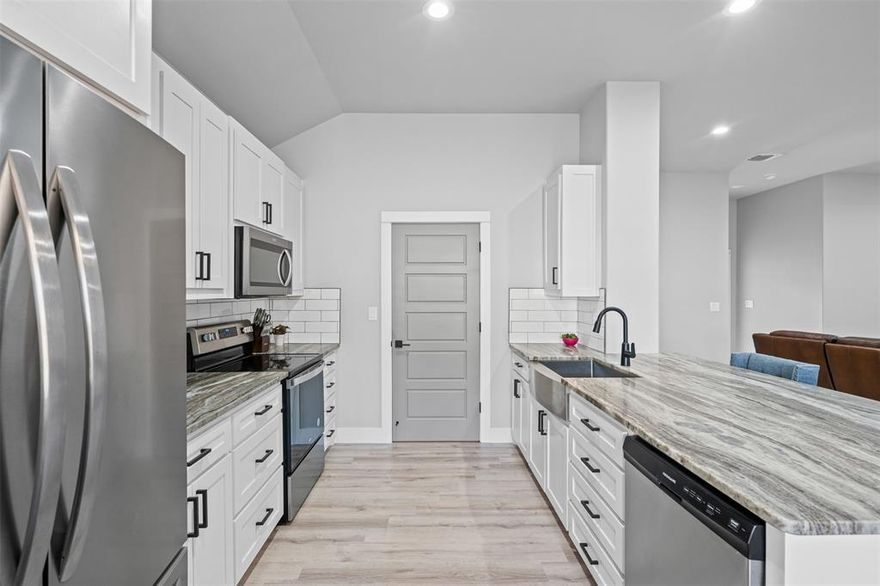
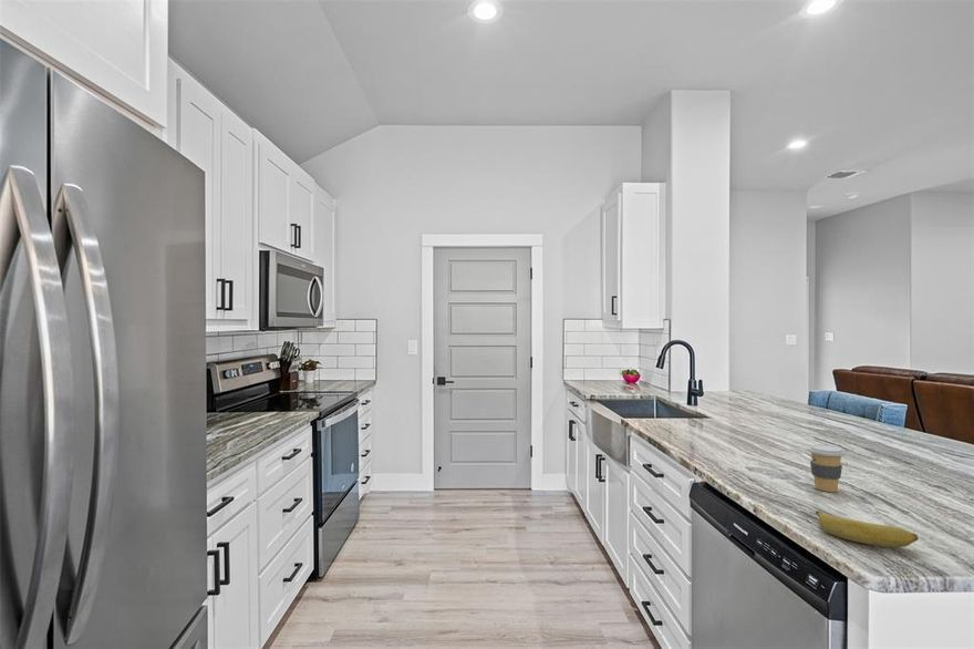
+ coffee cup [807,444,846,493]
+ banana [815,511,920,548]
